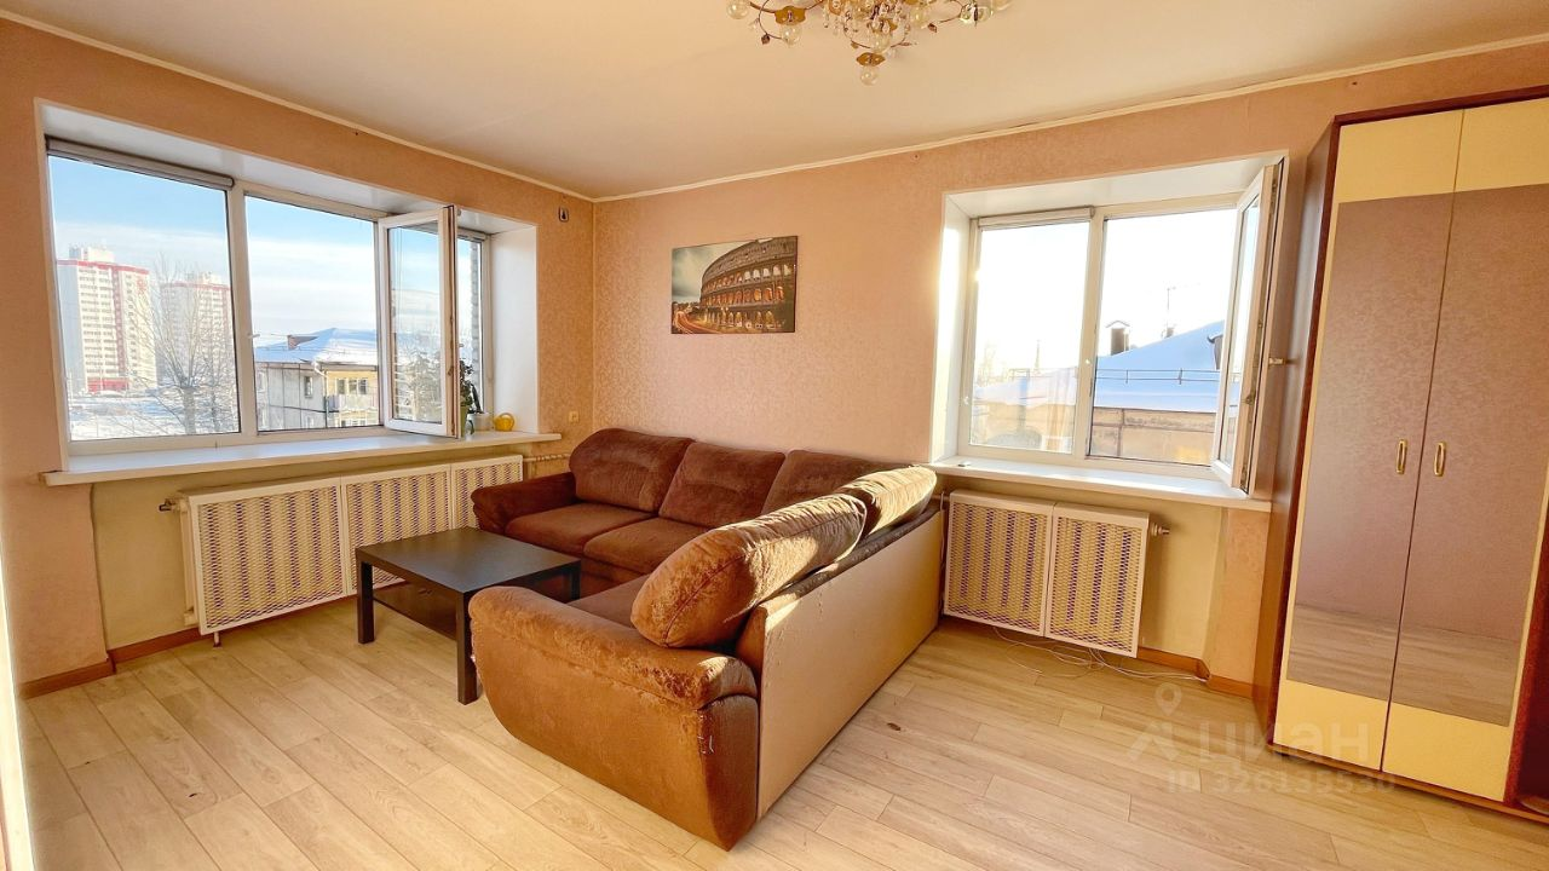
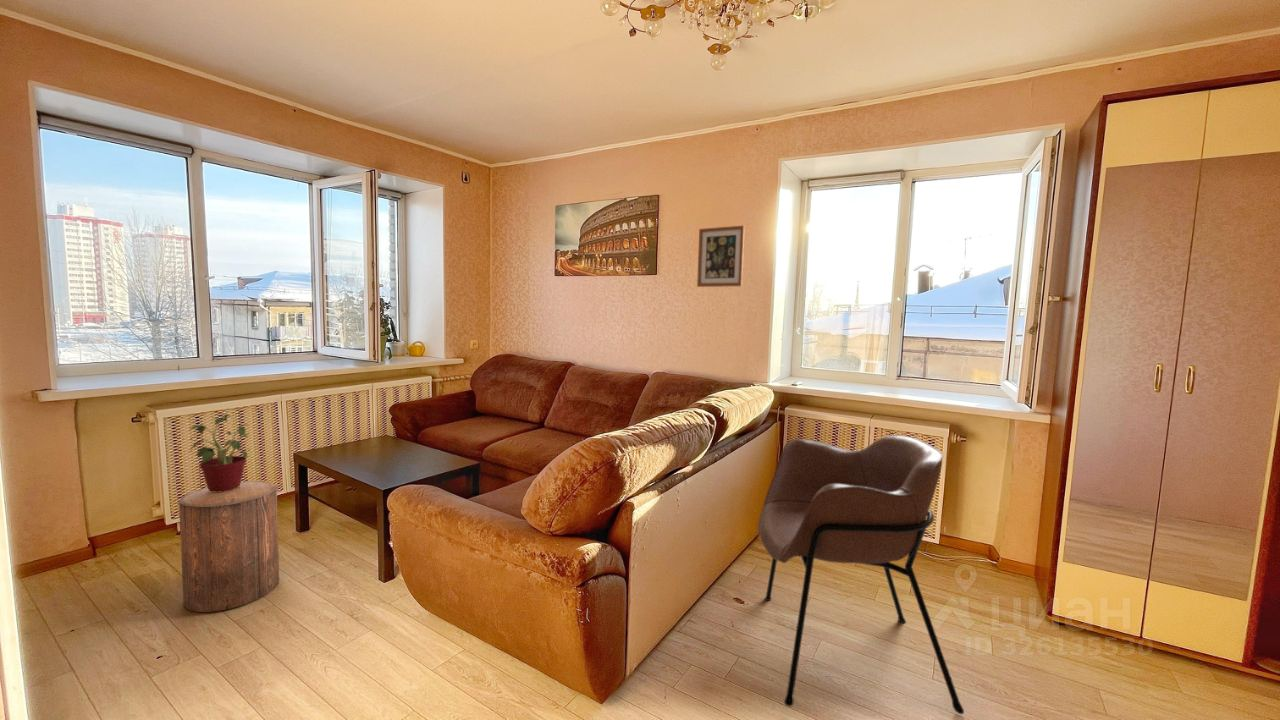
+ wall art [696,225,746,288]
+ potted plant [188,413,251,492]
+ stool [178,480,280,613]
+ armchair [757,434,965,715]
